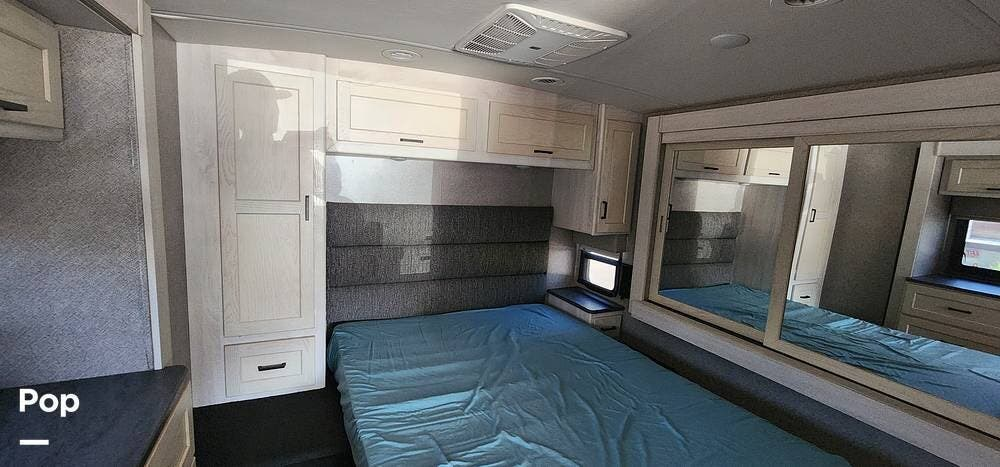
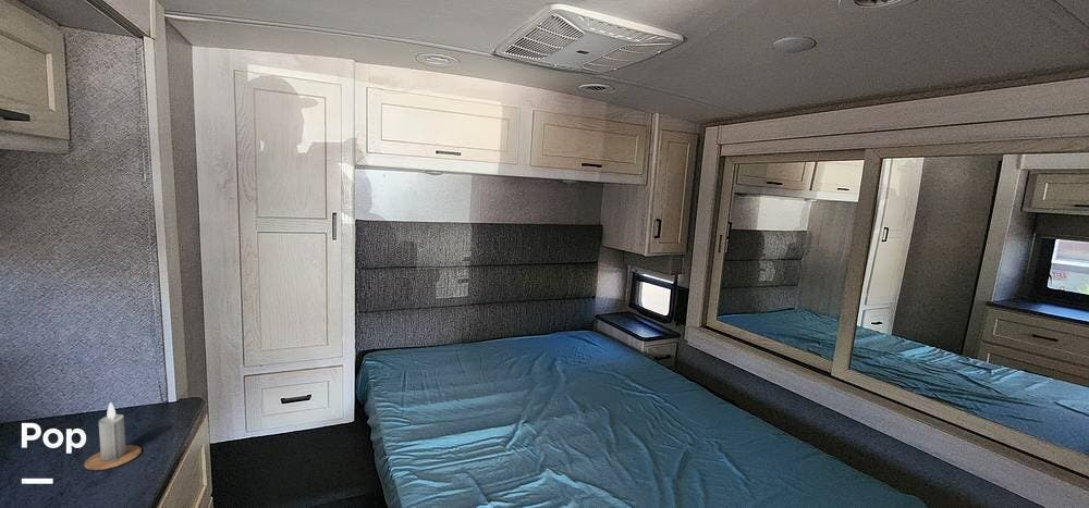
+ candle [83,401,143,471]
